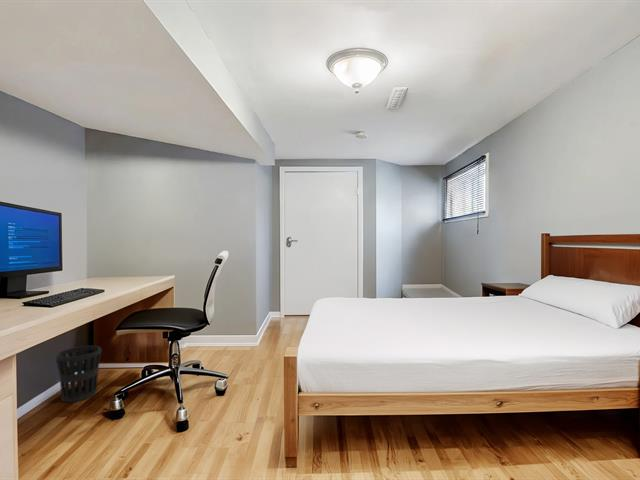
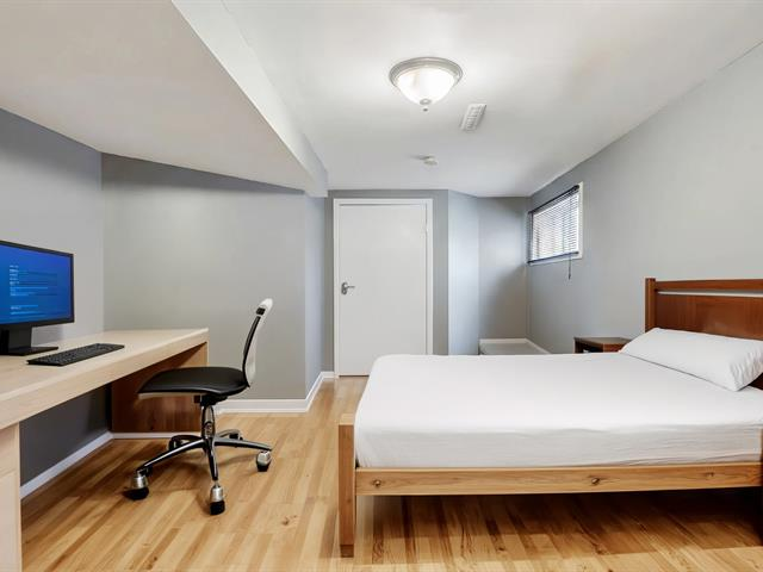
- wastebasket [55,345,102,403]
